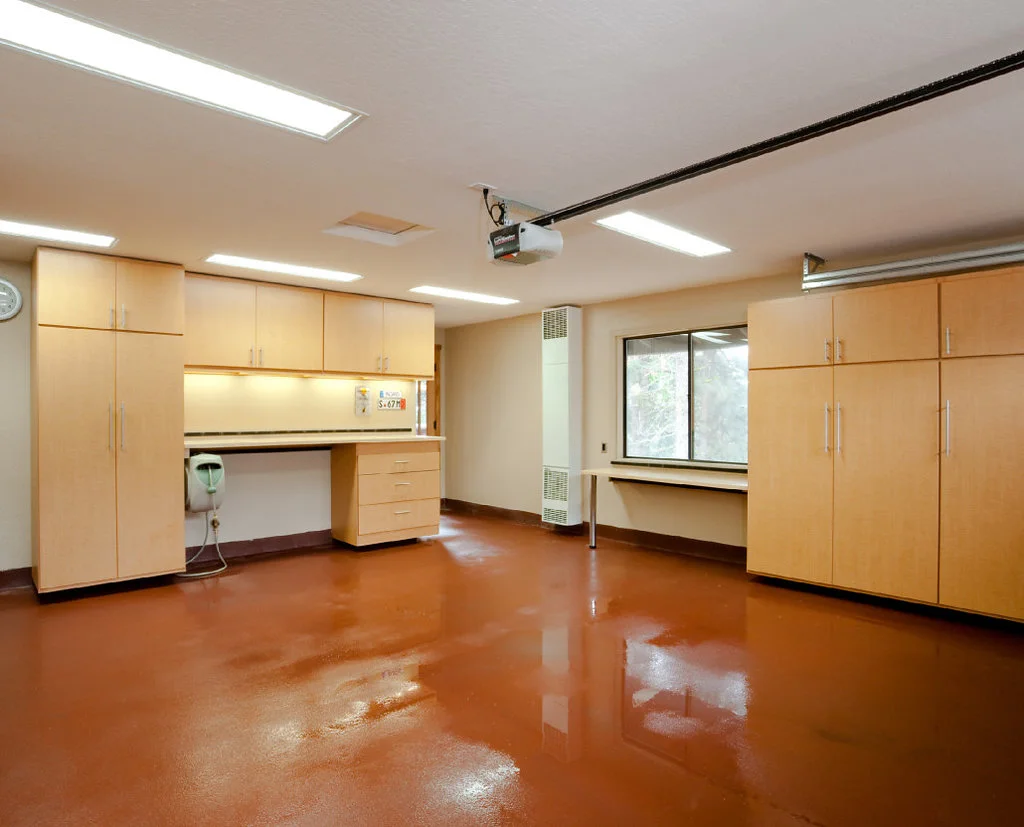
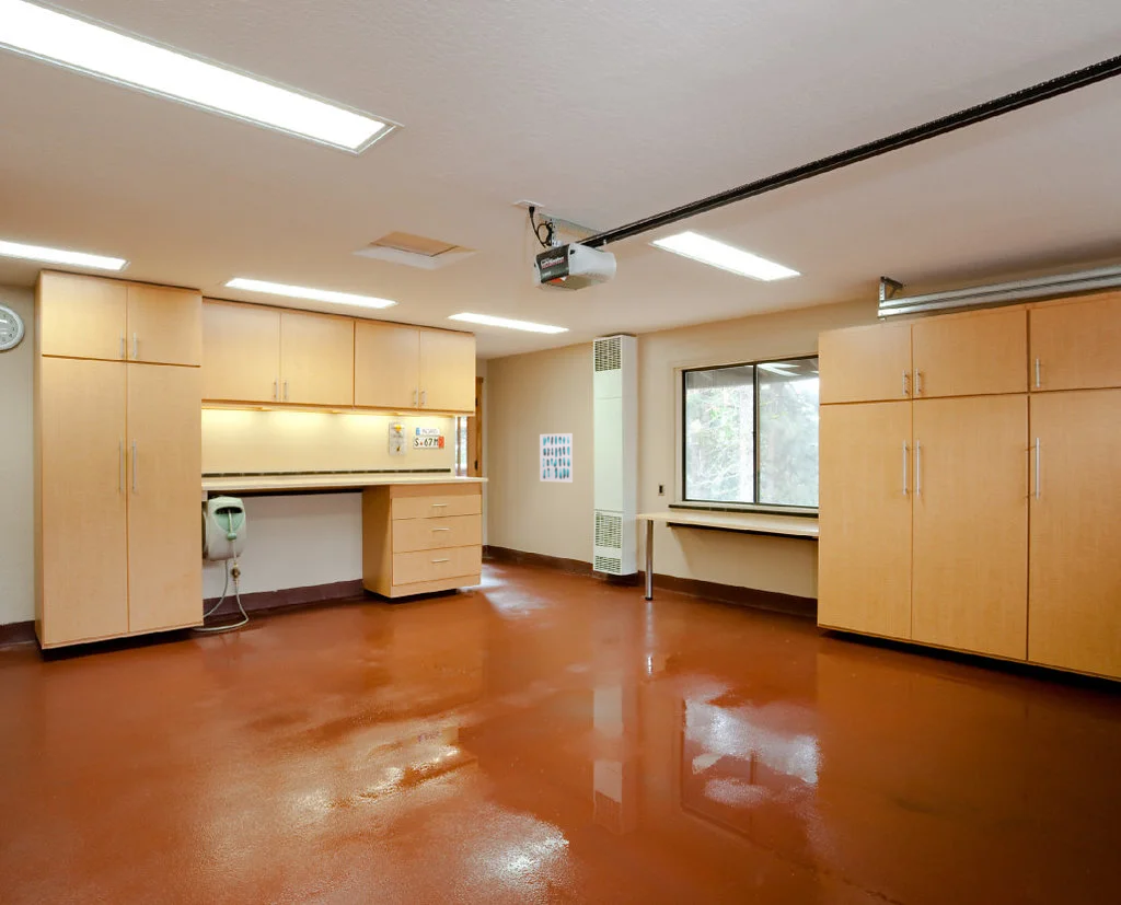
+ wall art [539,432,574,484]
